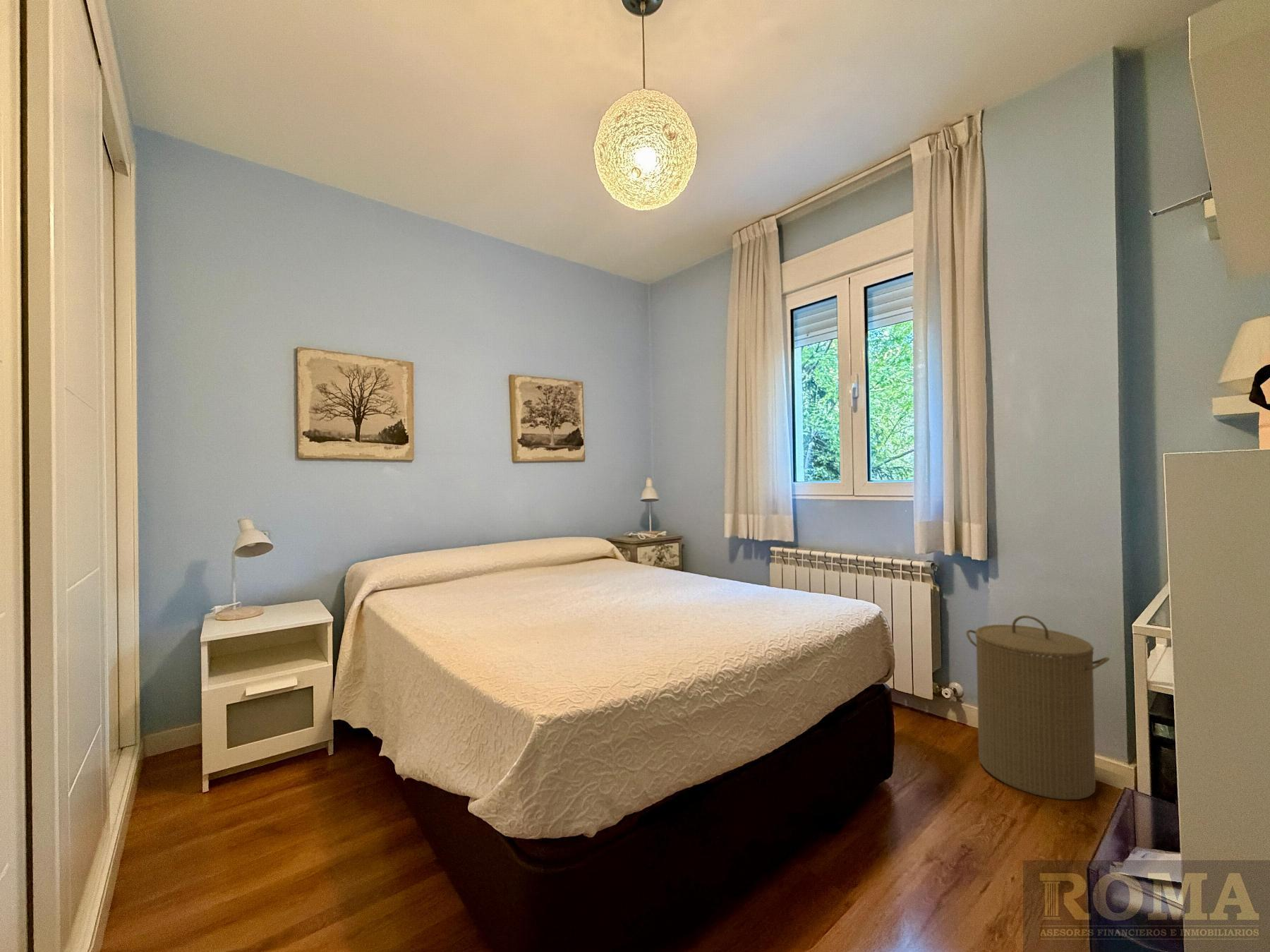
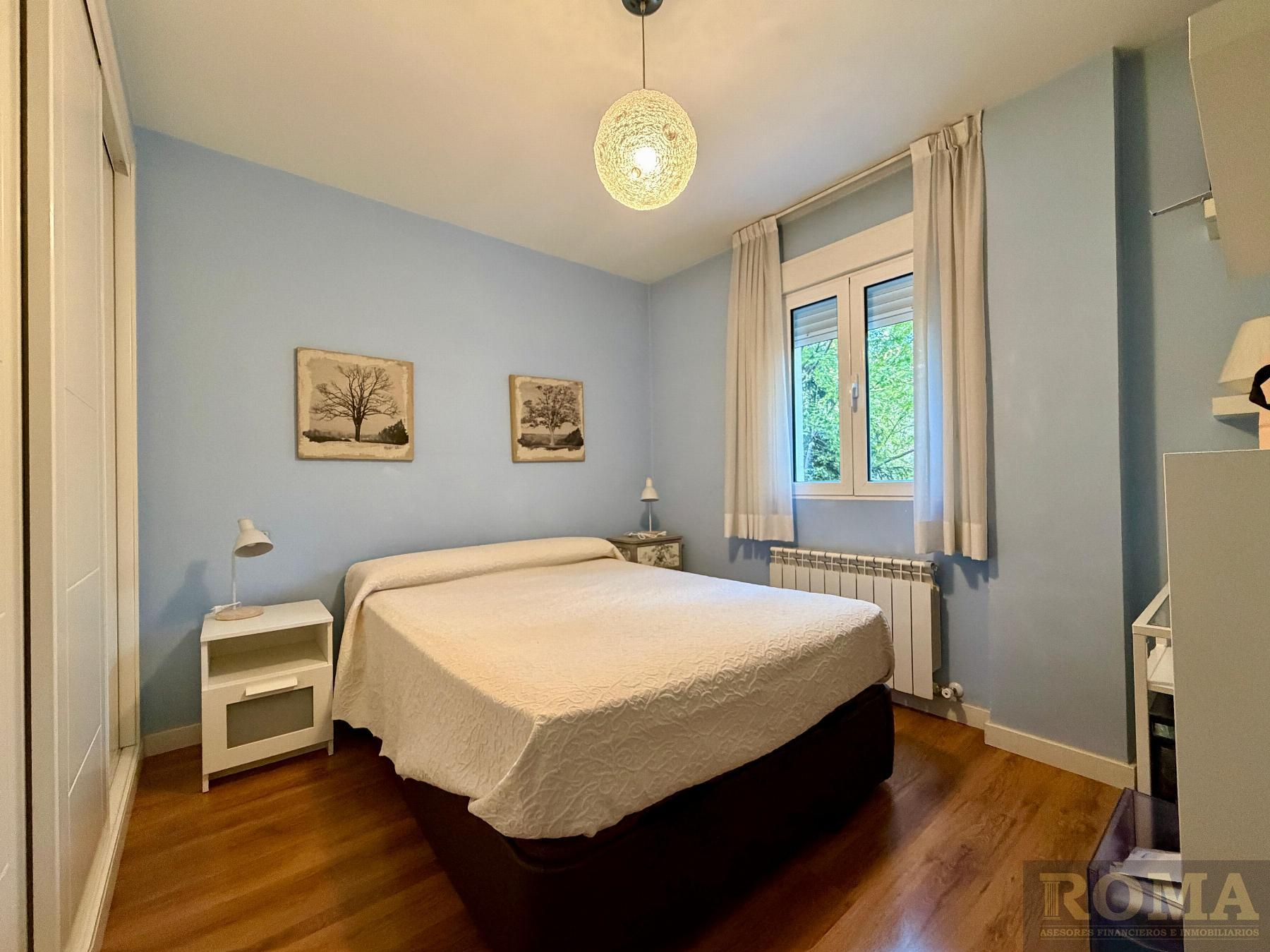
- laundry hamper [965,615,1111,801]
